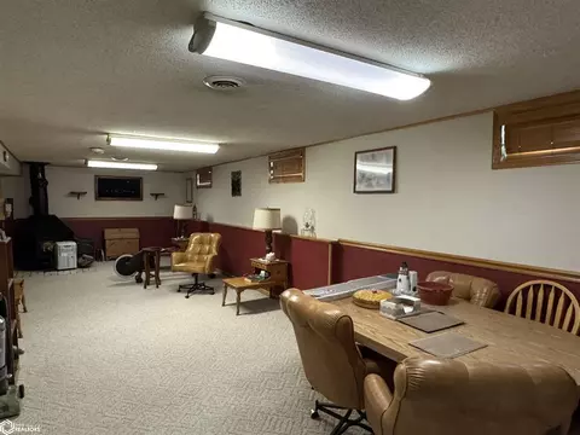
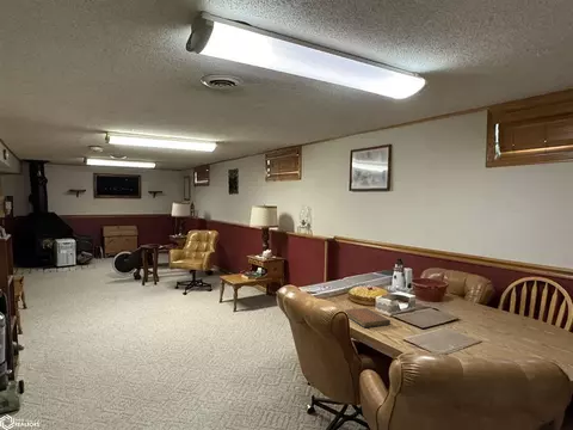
+ notebook [344,307,392,328]
